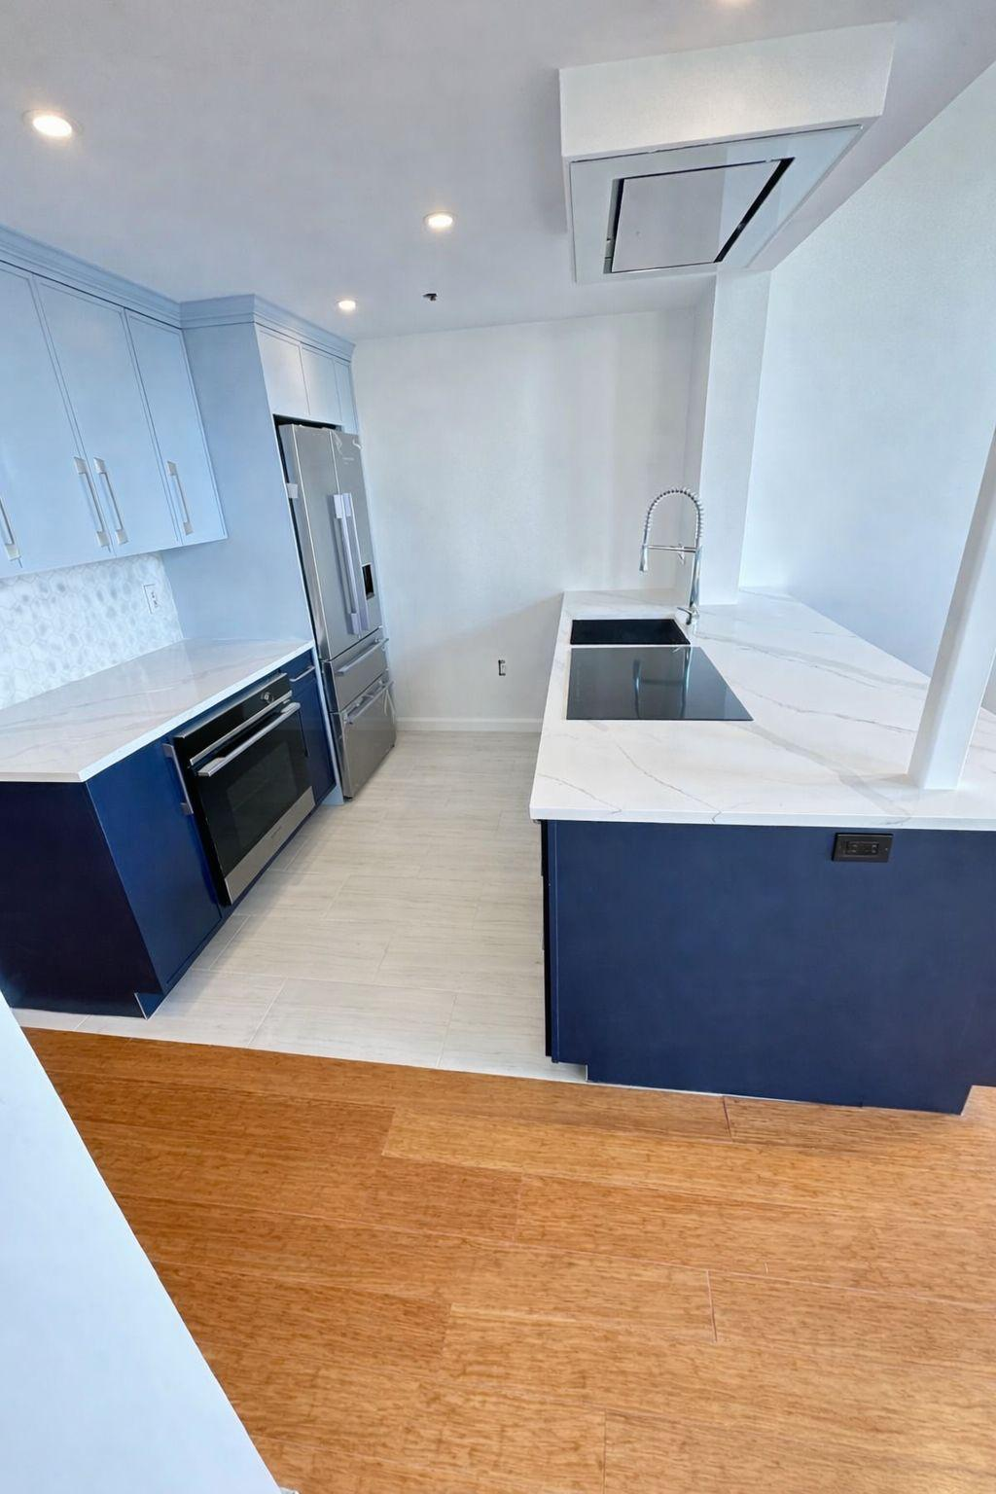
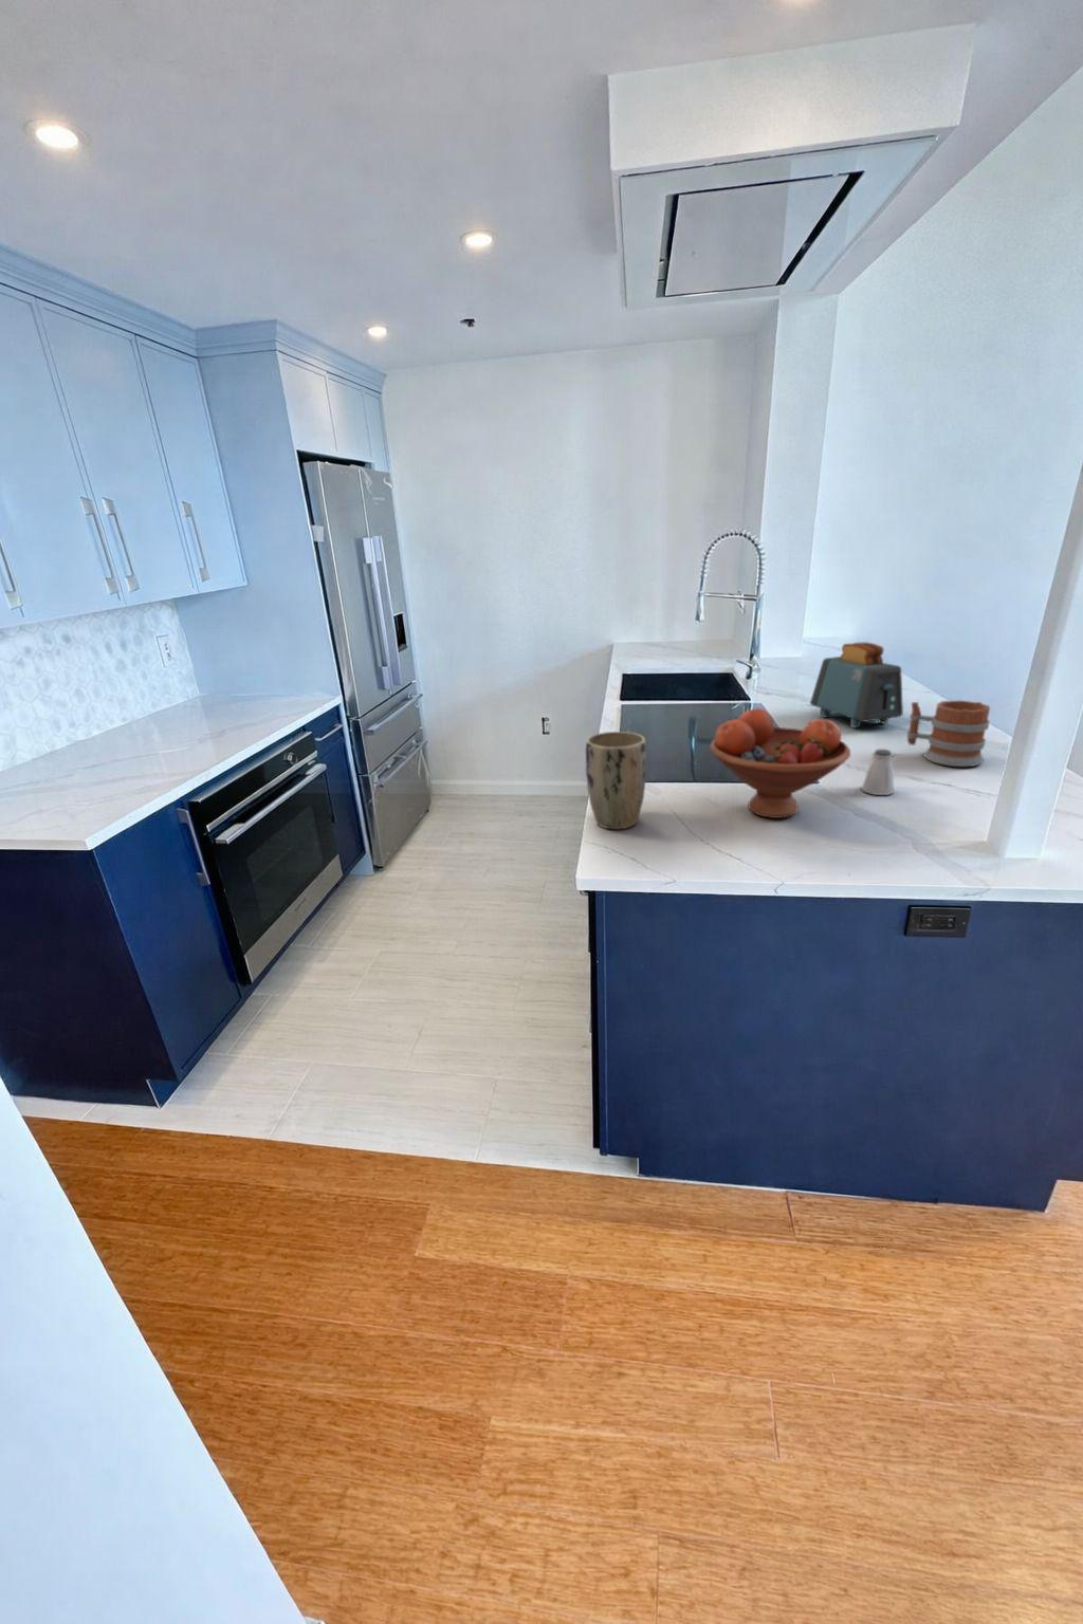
+ fruit bowl [708,707,851,819]
+ saltshaker [859,749,894,796]
+ toaster [809,640,904,729]
+ plant pot [585,731,647,830]
+ mug [905,698,991,767]
